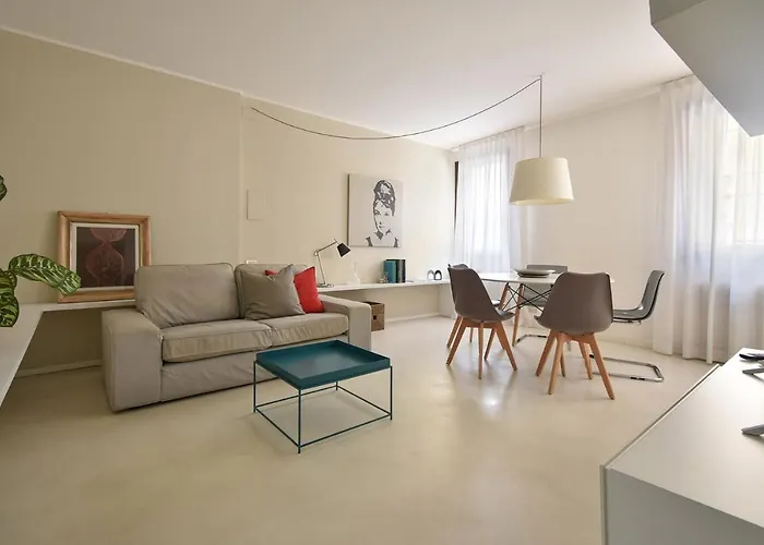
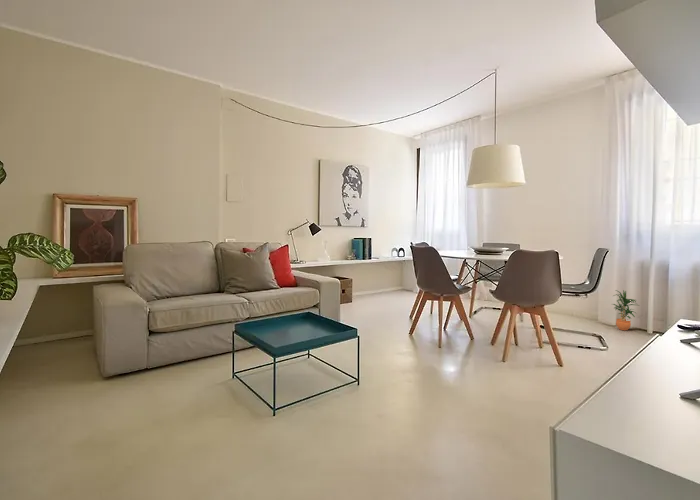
+ potted plant [612,289,641,331]
